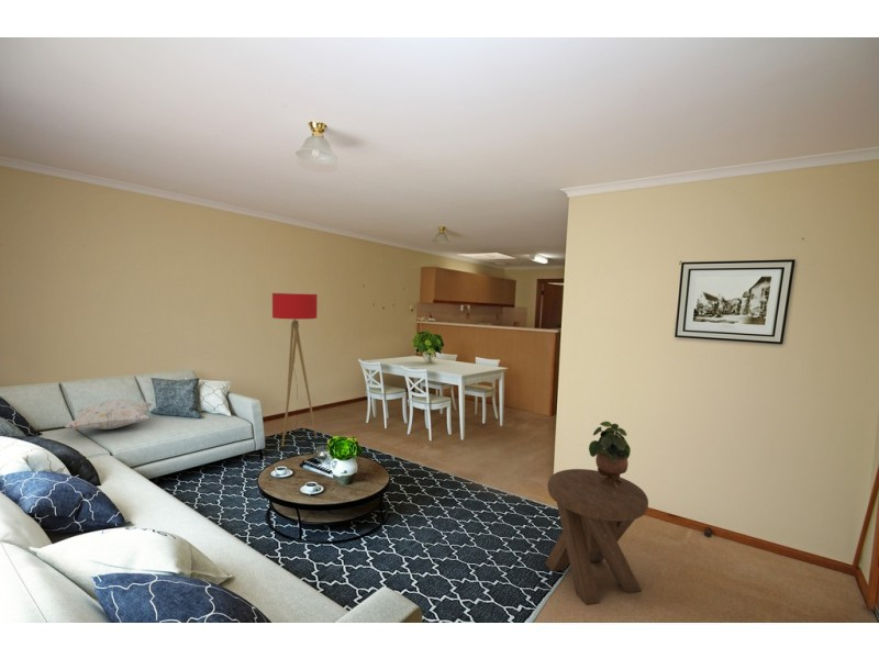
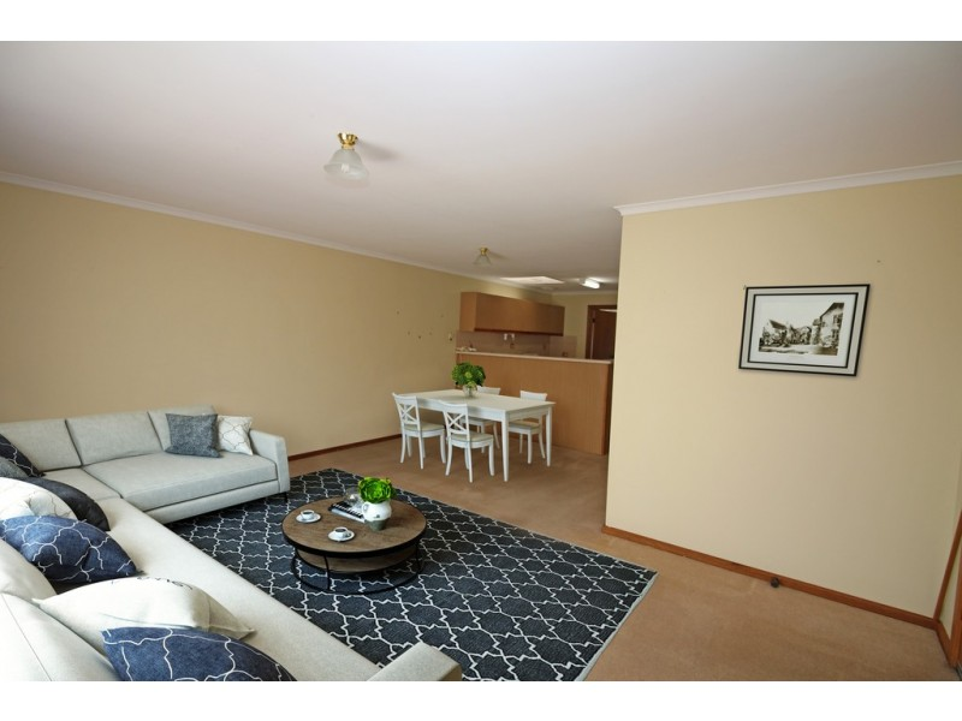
- music stool [544,468,649,606]
- floor lamp [271,292,319,448]
- decorative pillow [64,399,154,431]
- potted plant [588,421,632,489]
